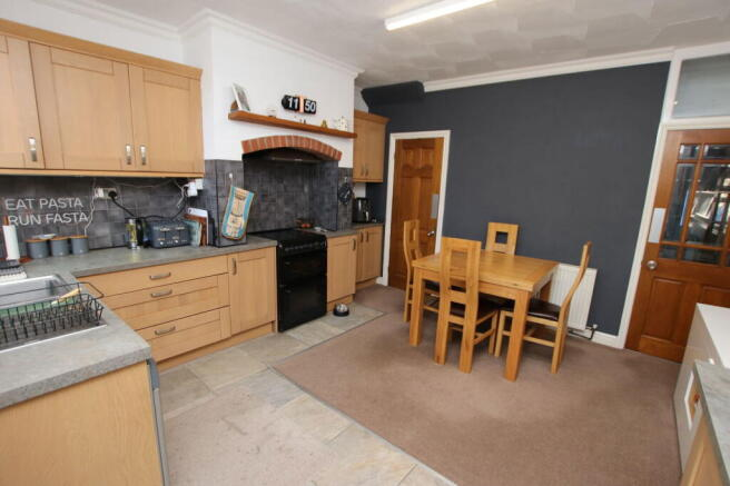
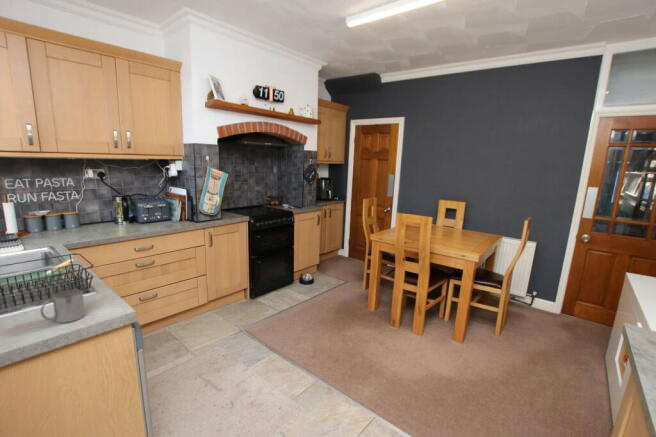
+ mug [40,289,86,324]
